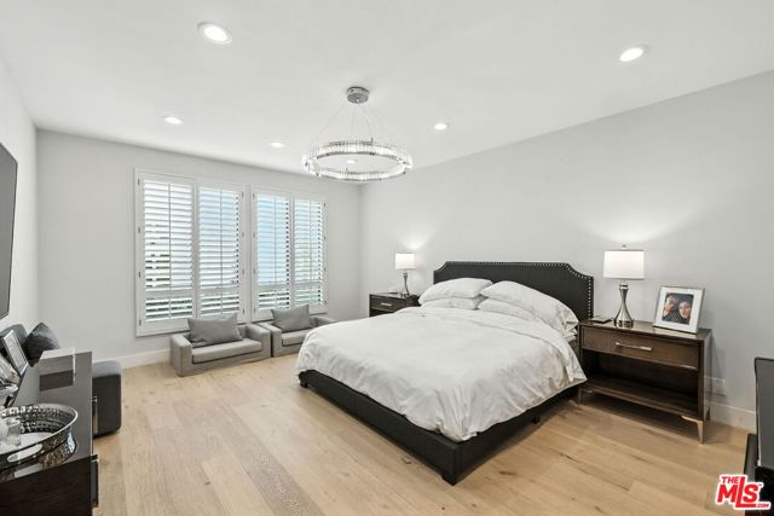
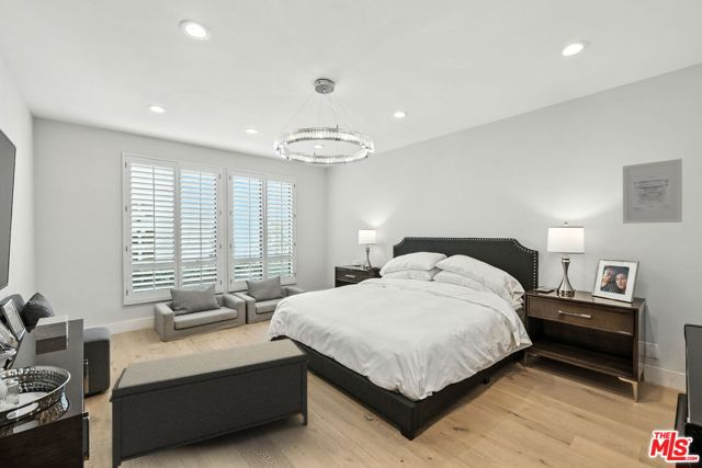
+ wall art [622,158,683,225]
+ bench [109,338,310,468]
